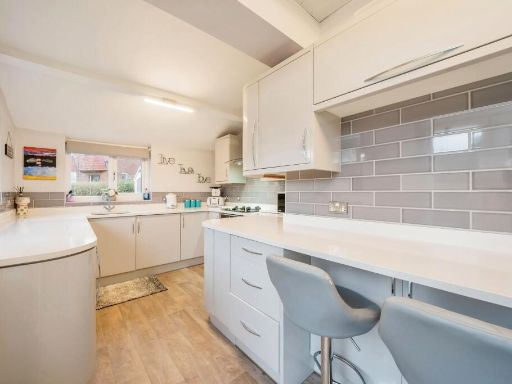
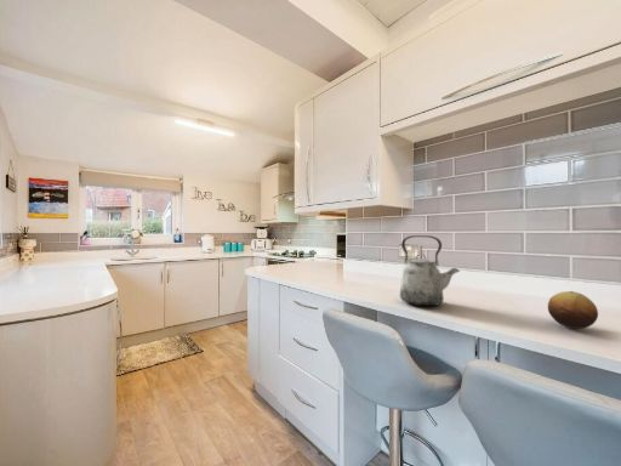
+ fruit [547,290,599,330]
+ kettle [399,234,461,307]
